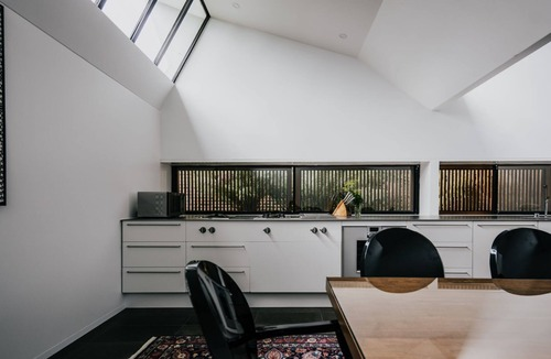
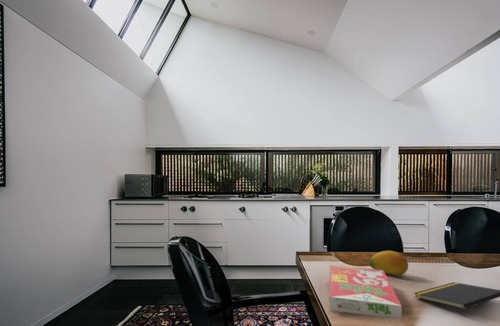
+ cereal box [328,264,403,320]
+ fruit [368,250,409,277]
+ notepad [413,281,500,310]
